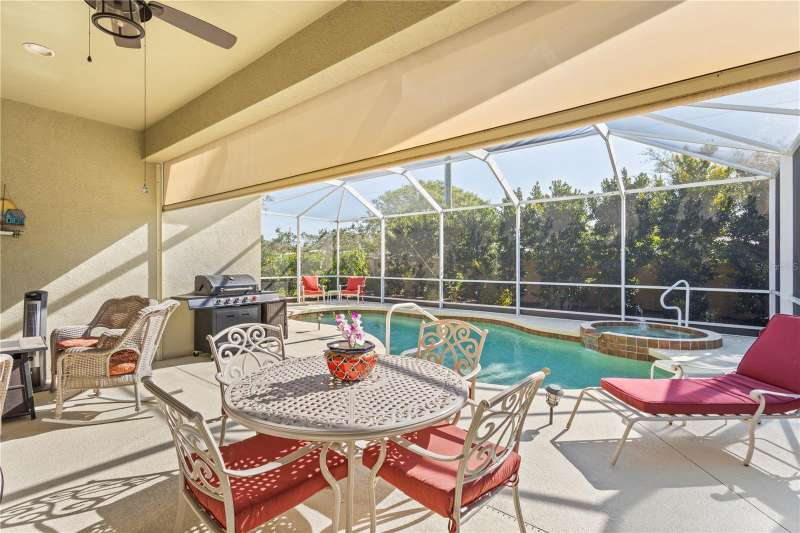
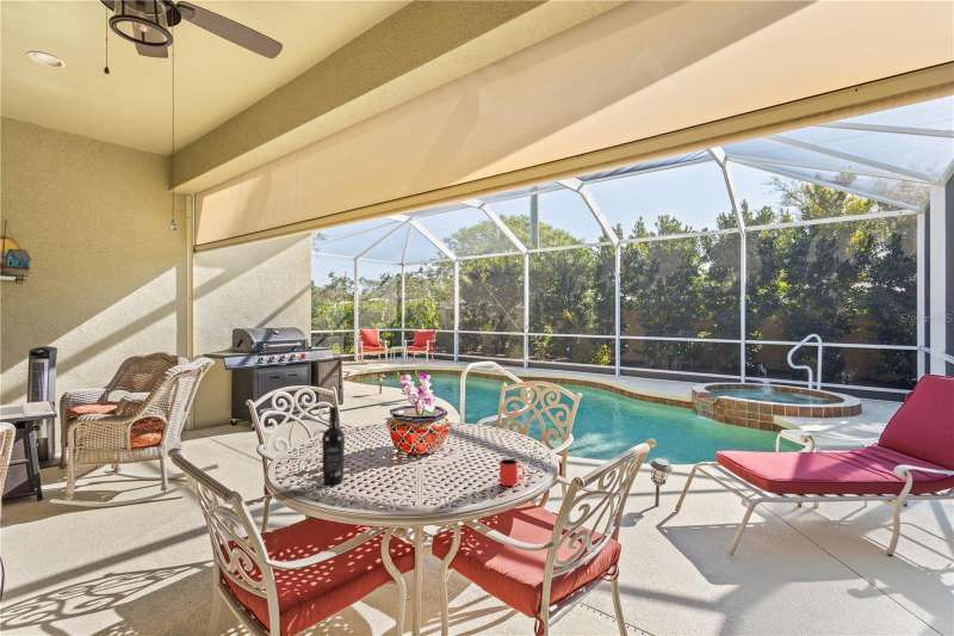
+ wine bottle [321,406,346,486]
+ cup [498,458,526,487]
